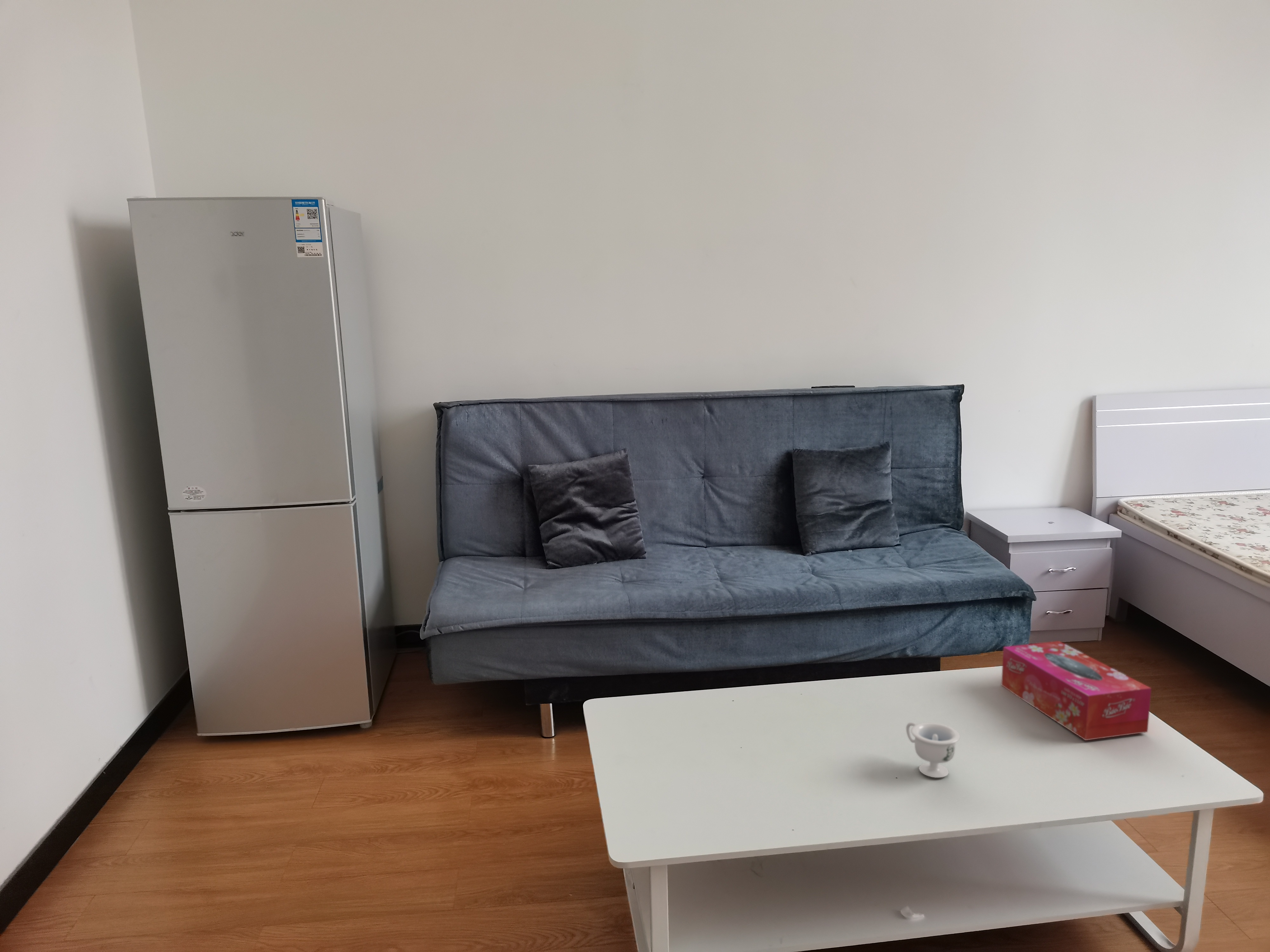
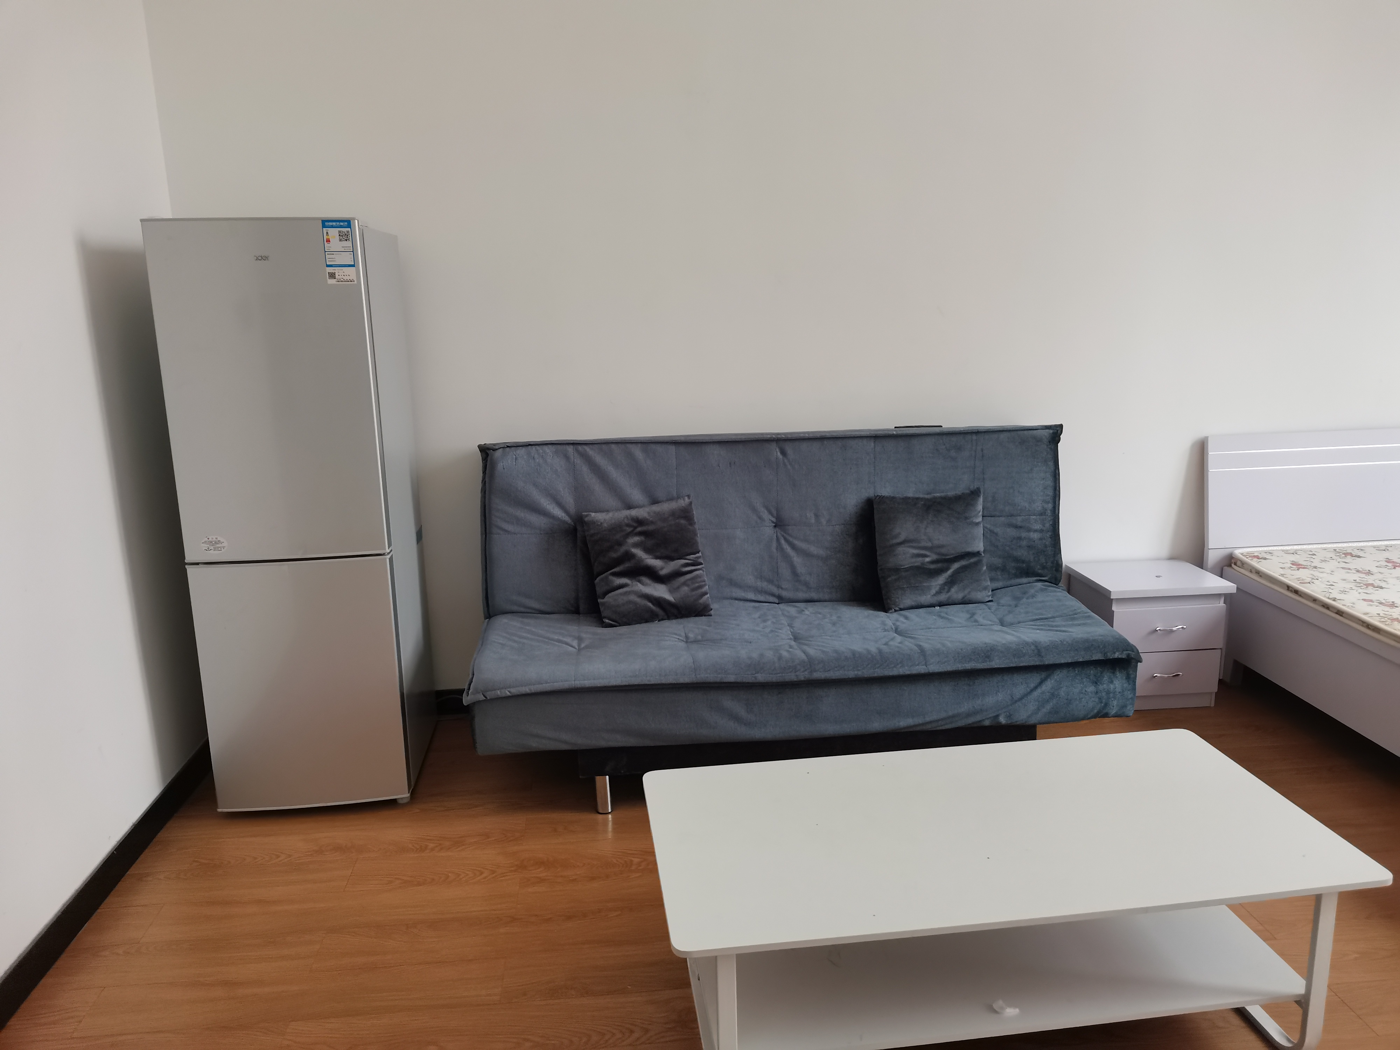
- tissue box [1001,641,1152,741]
- teacup [906,722,960,778]
